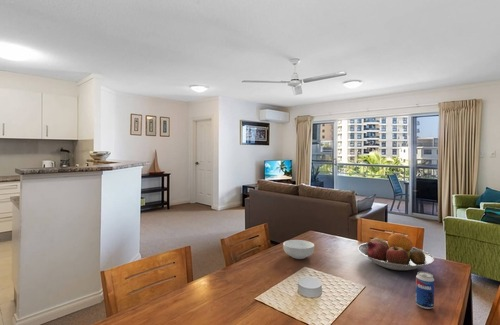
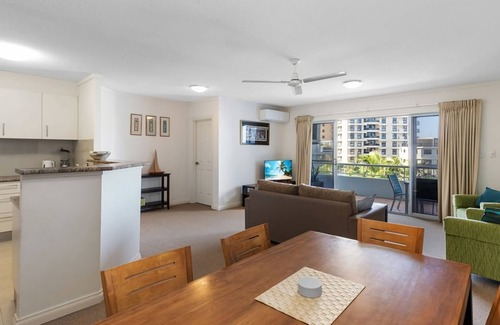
- beverage can [415,271,435,310]
- cereal bowl [282,239,315,260]
- fruit bowl [356,230,435,272]
